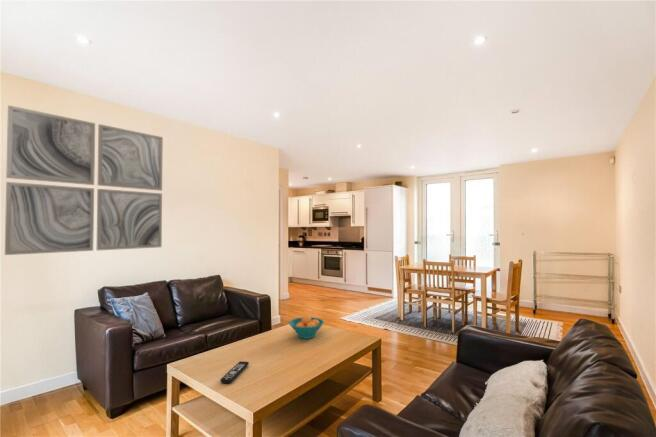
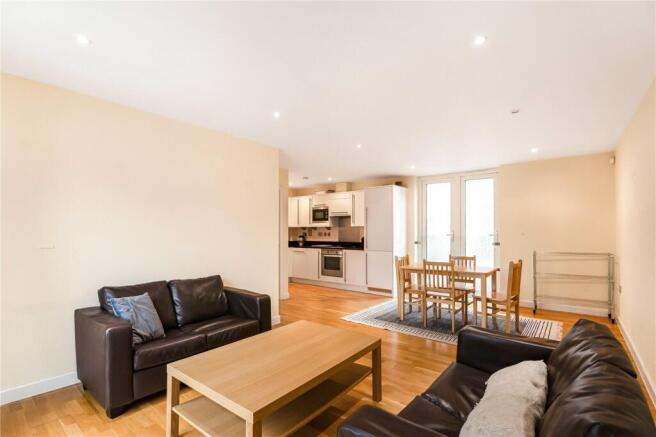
- remote control [220,360,250,385]
- fruit bowl [288,314,325,340]
- wall art [4,104,164,256]
